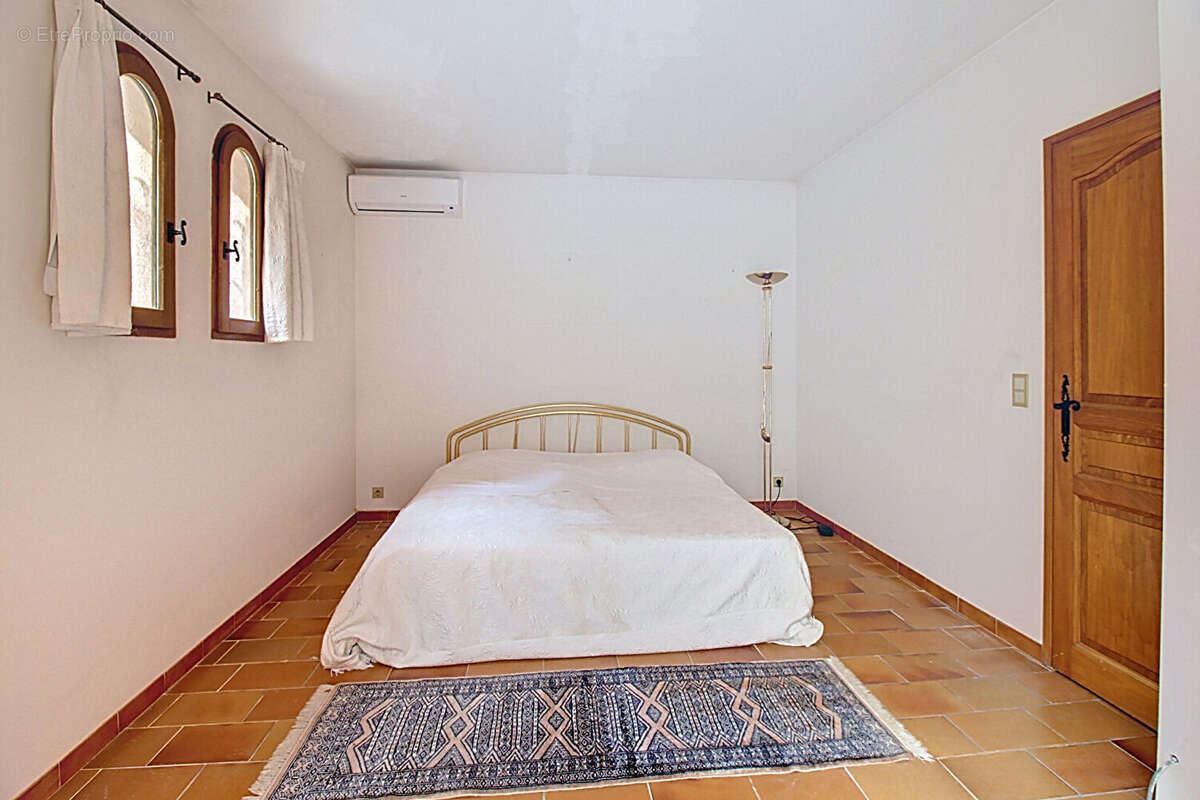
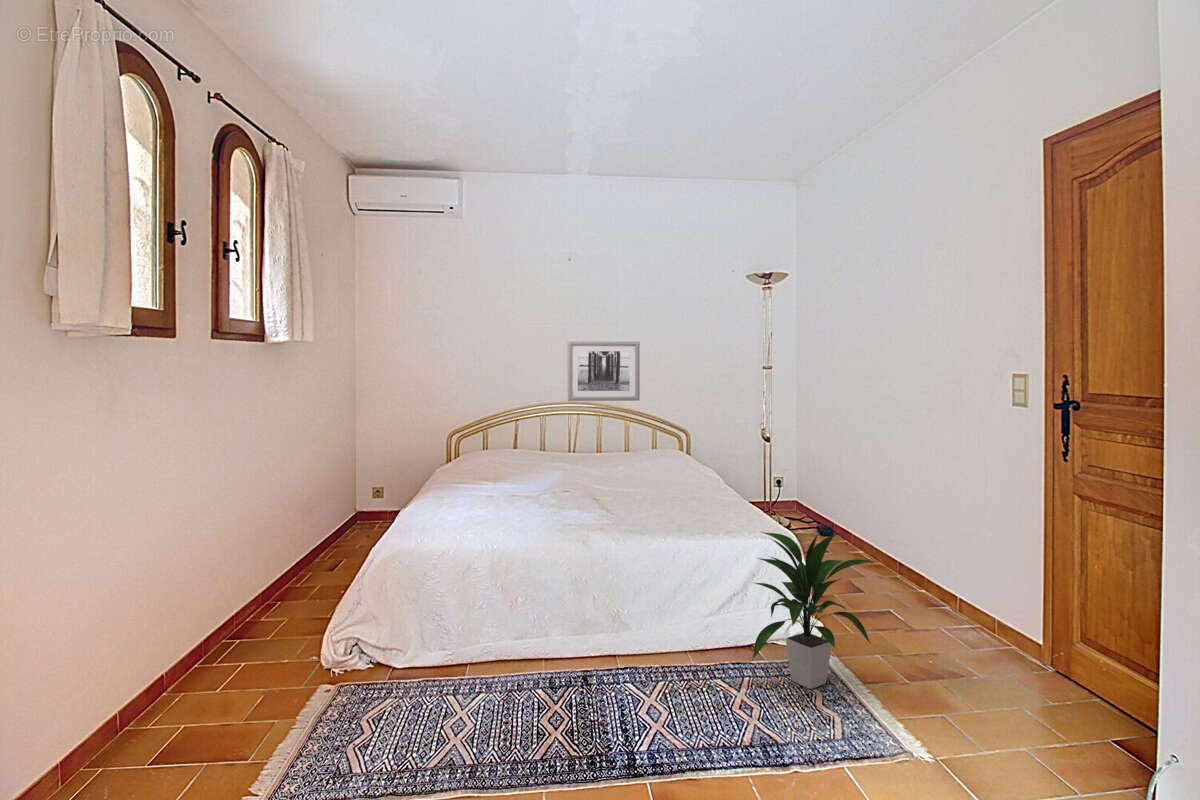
+ wall art [567,340,641,402]
+ indoor plant [750,530,877,690]
